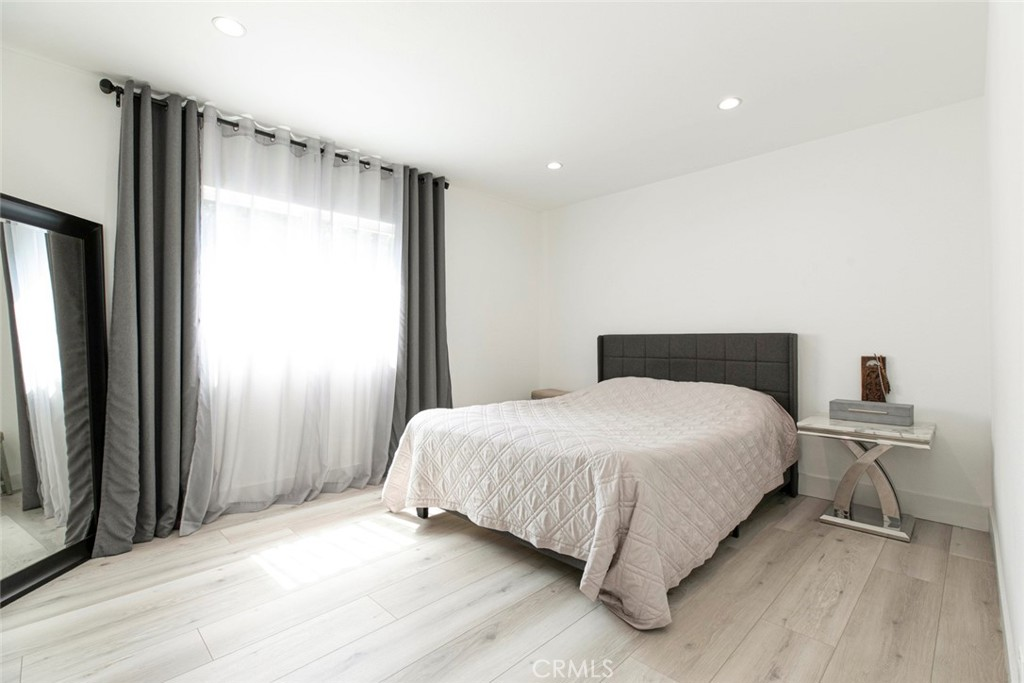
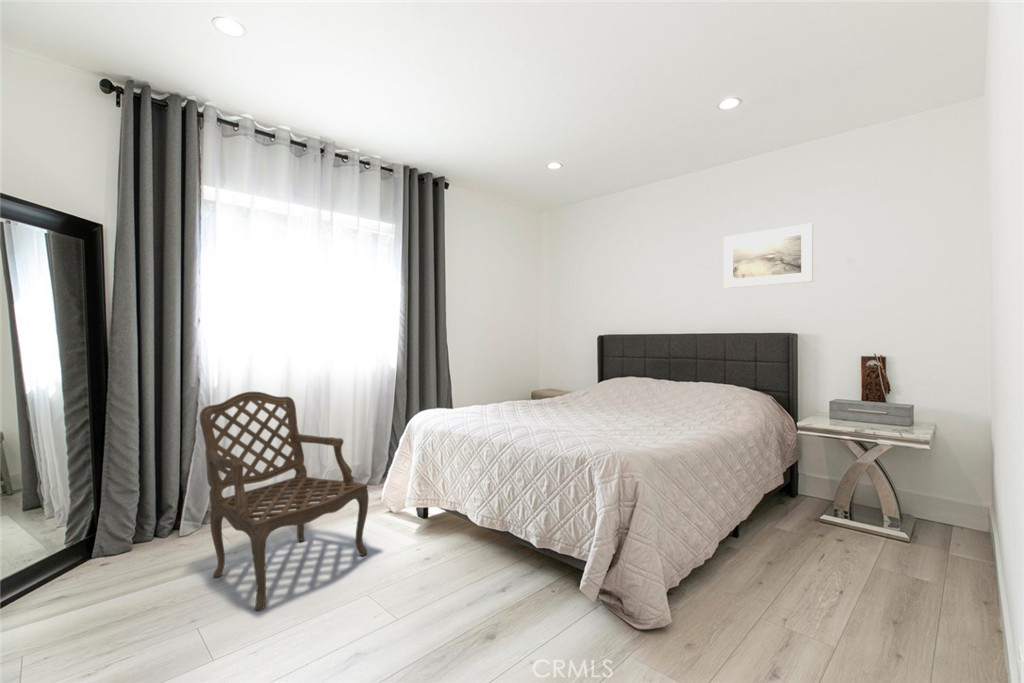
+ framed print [723,222,814,289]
+ armchair [199,391,370,612]
